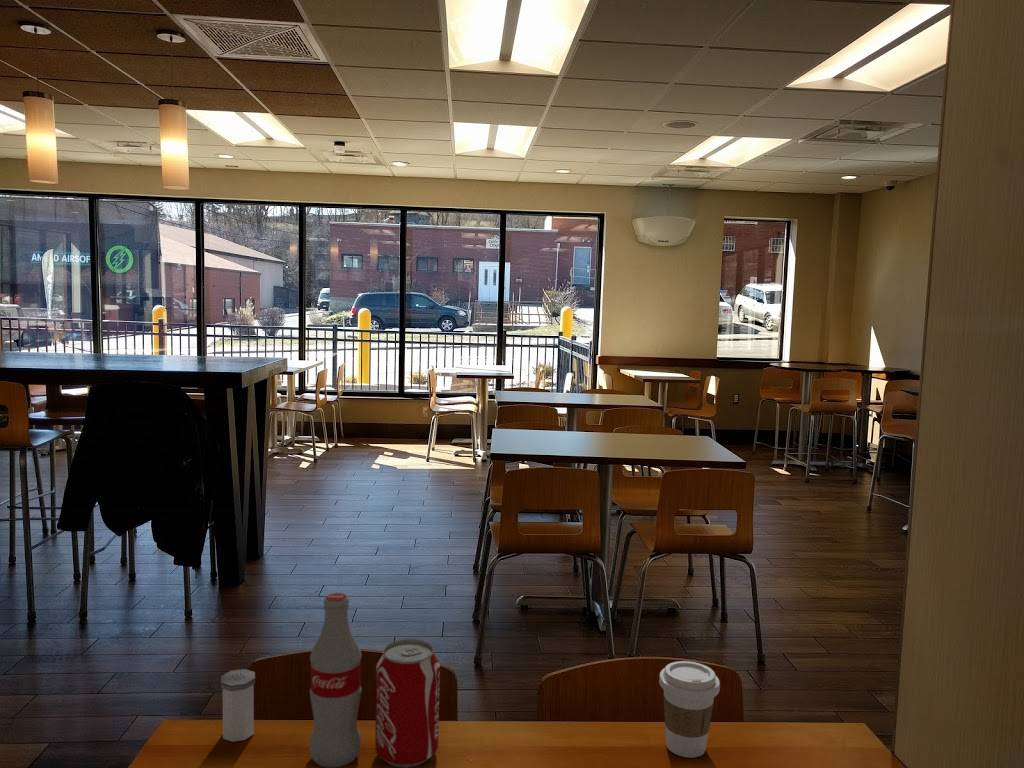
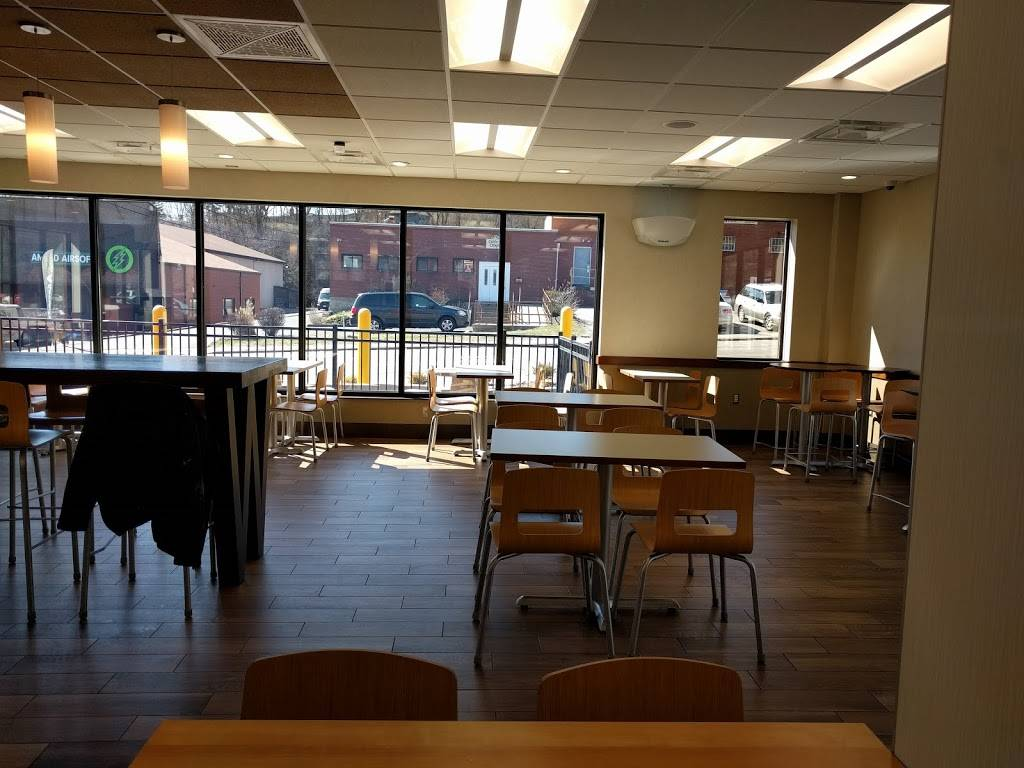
- coffee cup [658,660,721,759]
- pop [308,592,441,768]
- salt shaker [220,668,256,743]
